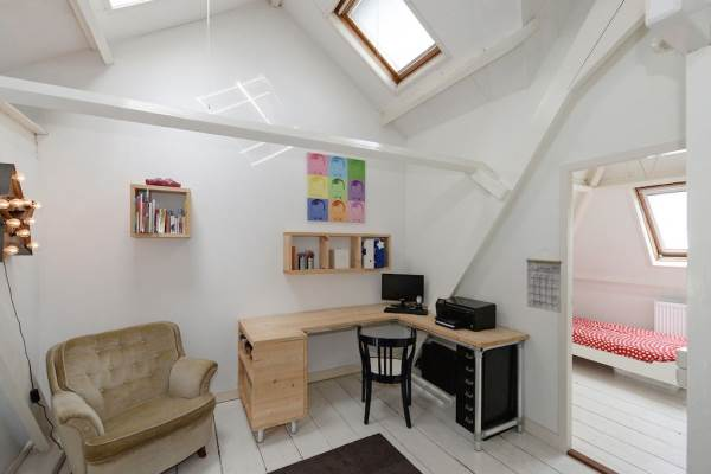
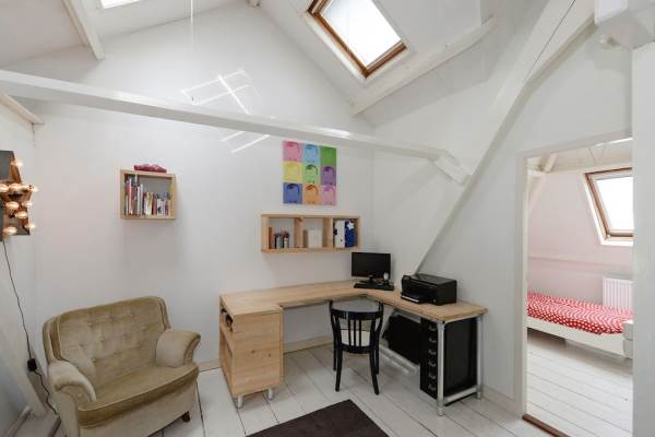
- calendar [525,248,563,314]
